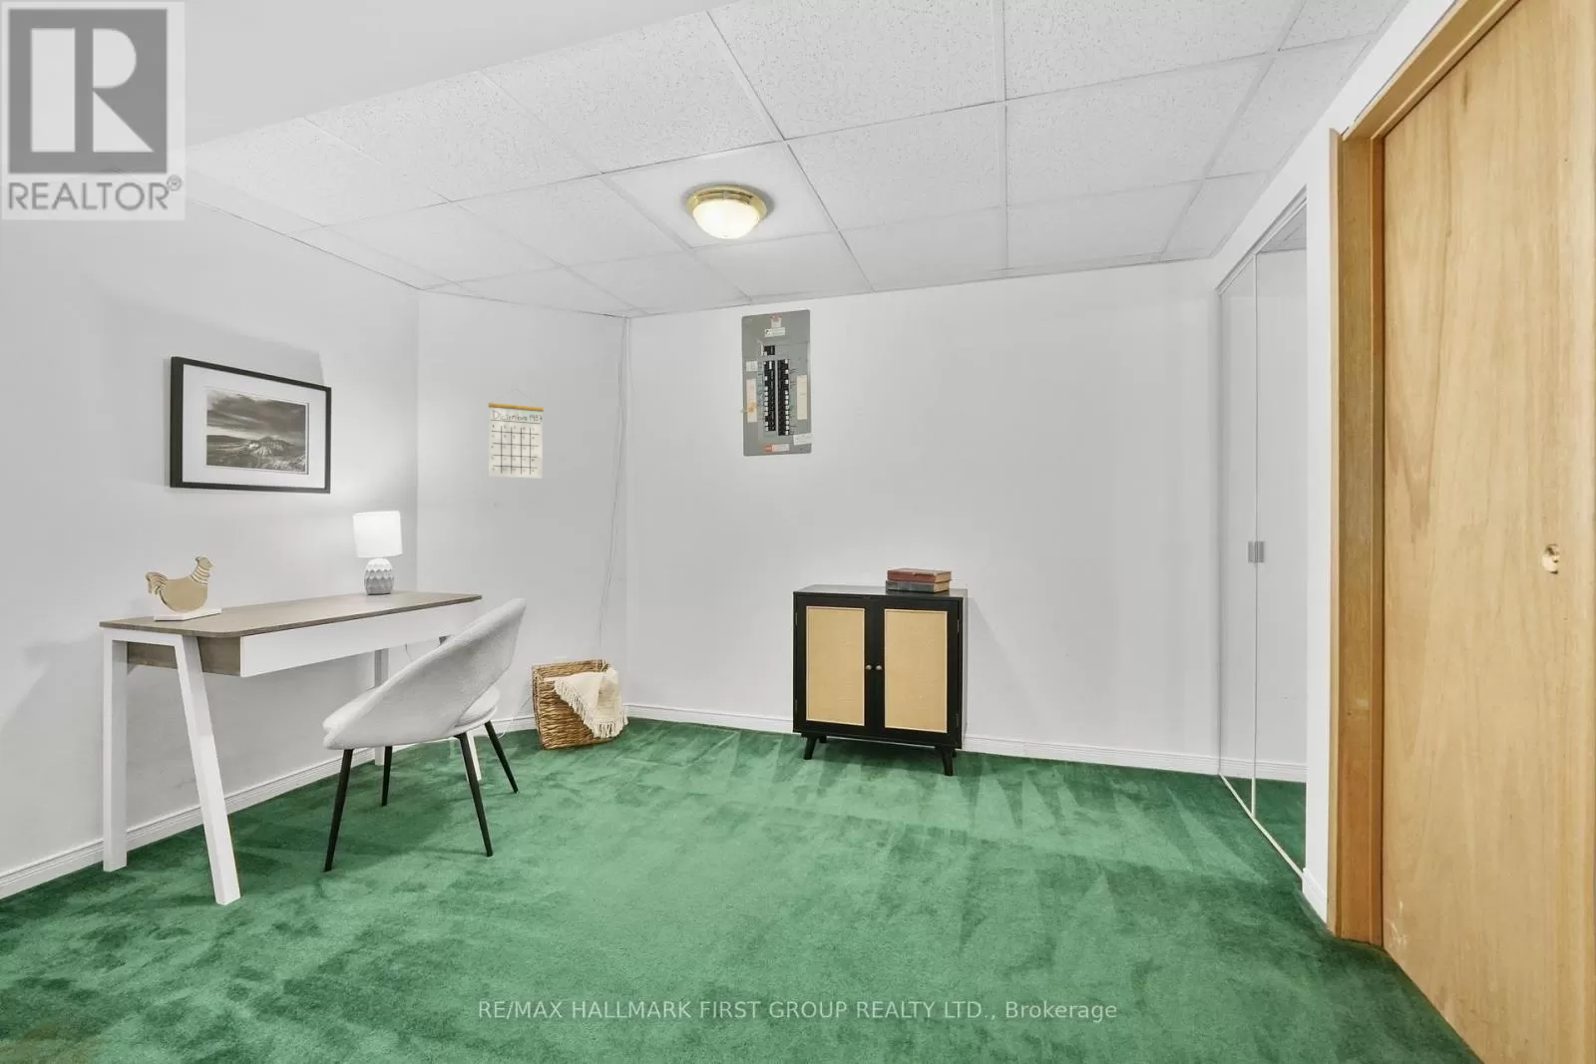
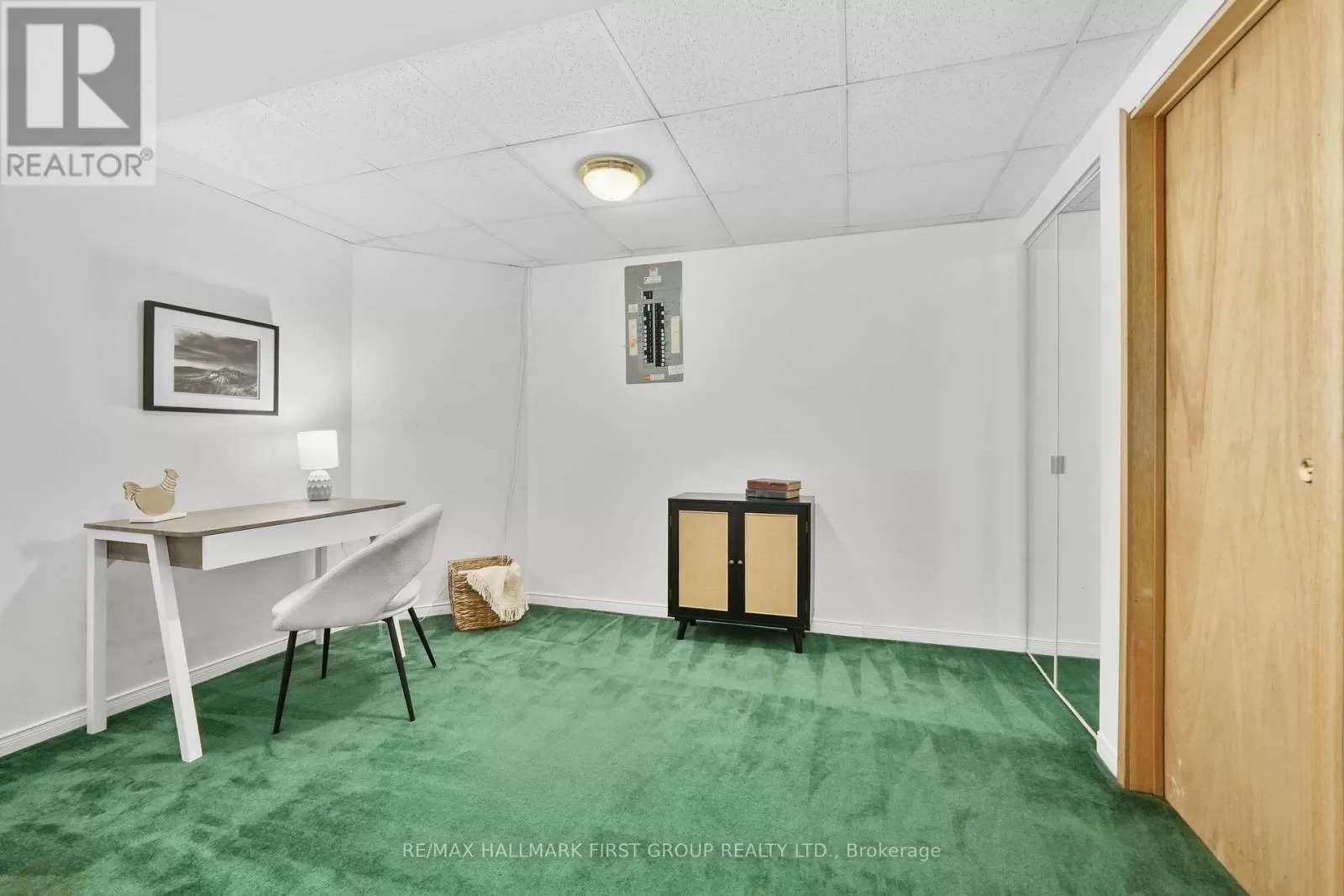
- calendar [488,388,545,480]
